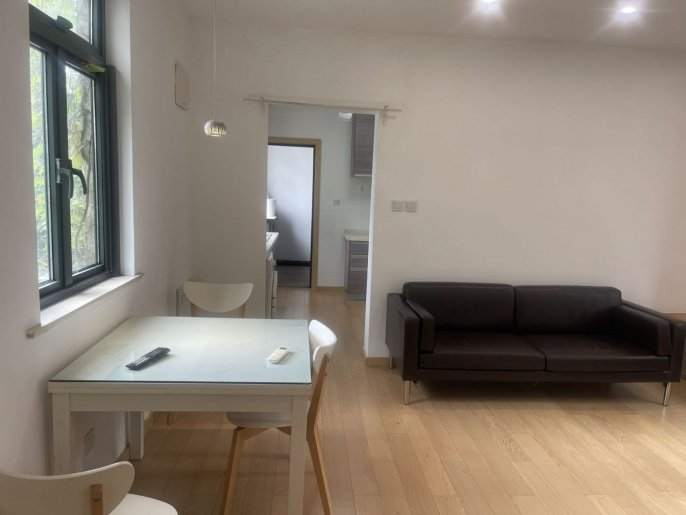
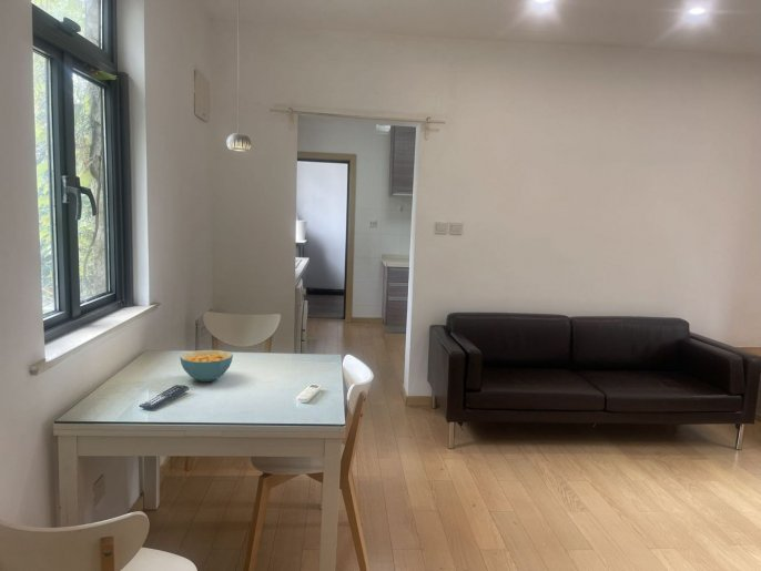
+ cereal bowl [179,349,234,383]
